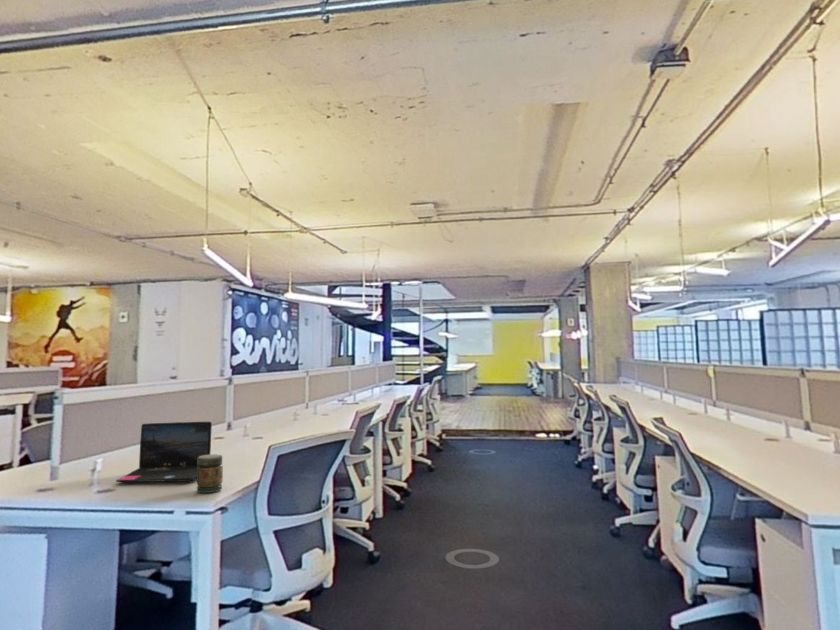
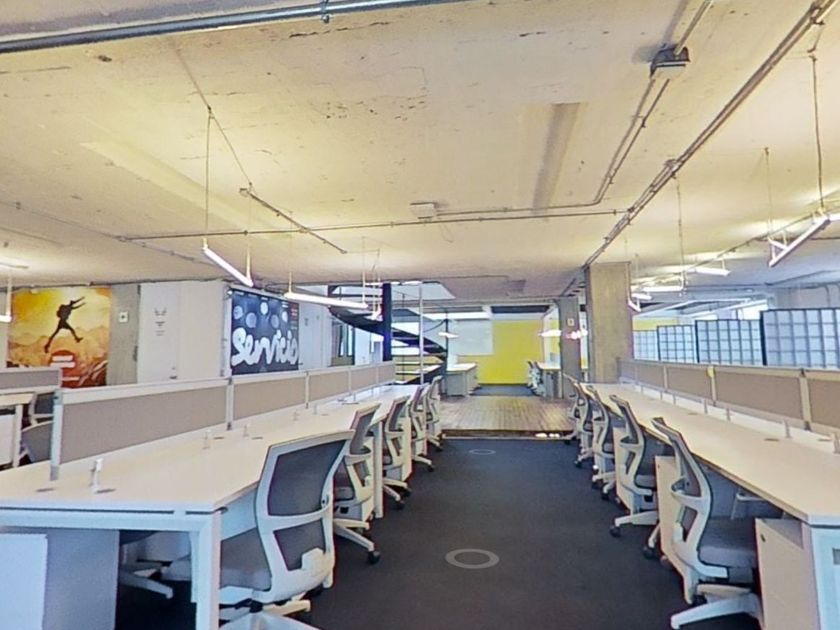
- jar [196,453,224,494]
- laptop [115,421,213,484]
